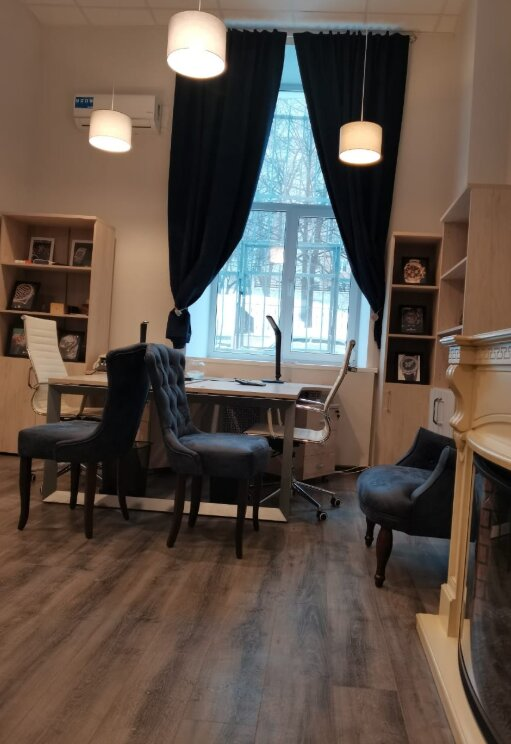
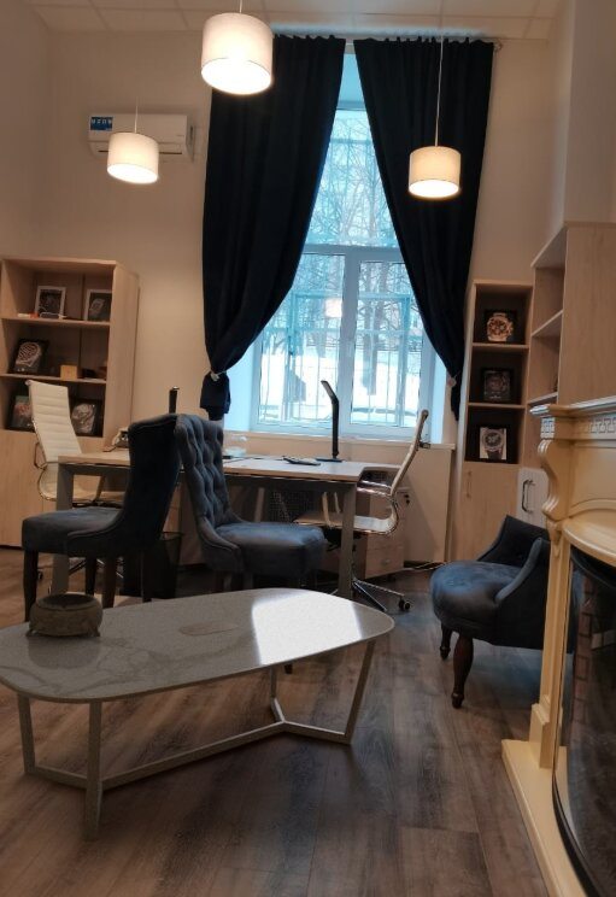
+ decorative bowl [25,592,104,637]
+ coffee table [0,587,397,843]
